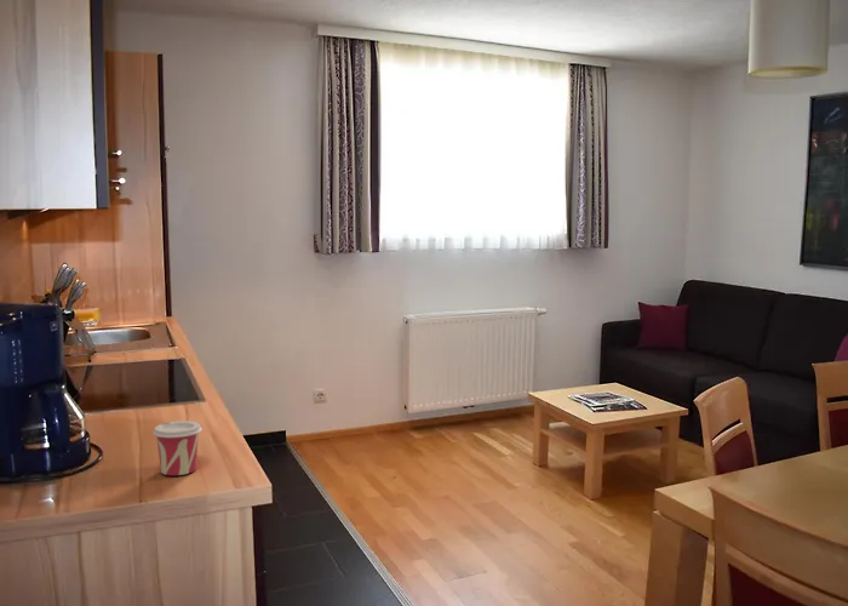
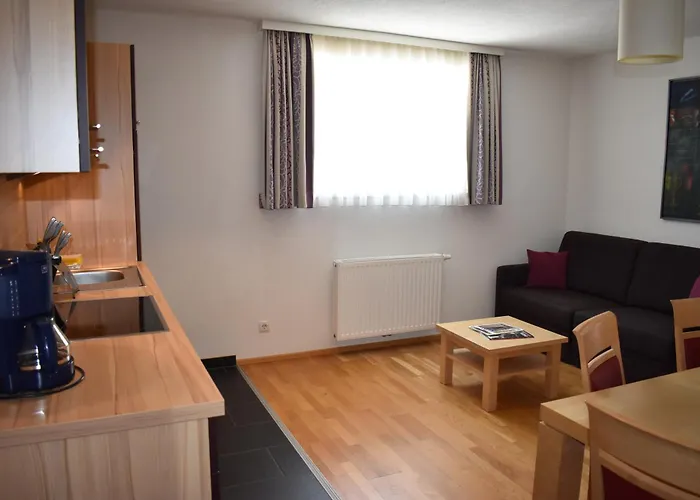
- cup [151,419,204,476]
